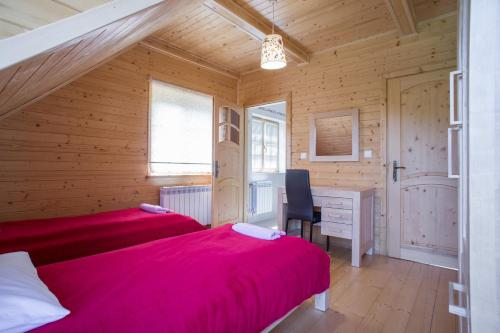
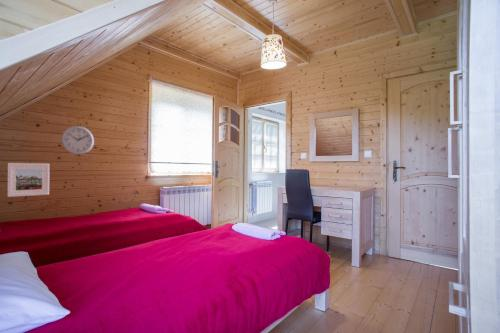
+ wall clock [60,125,95,155]
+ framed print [7,162,50,198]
